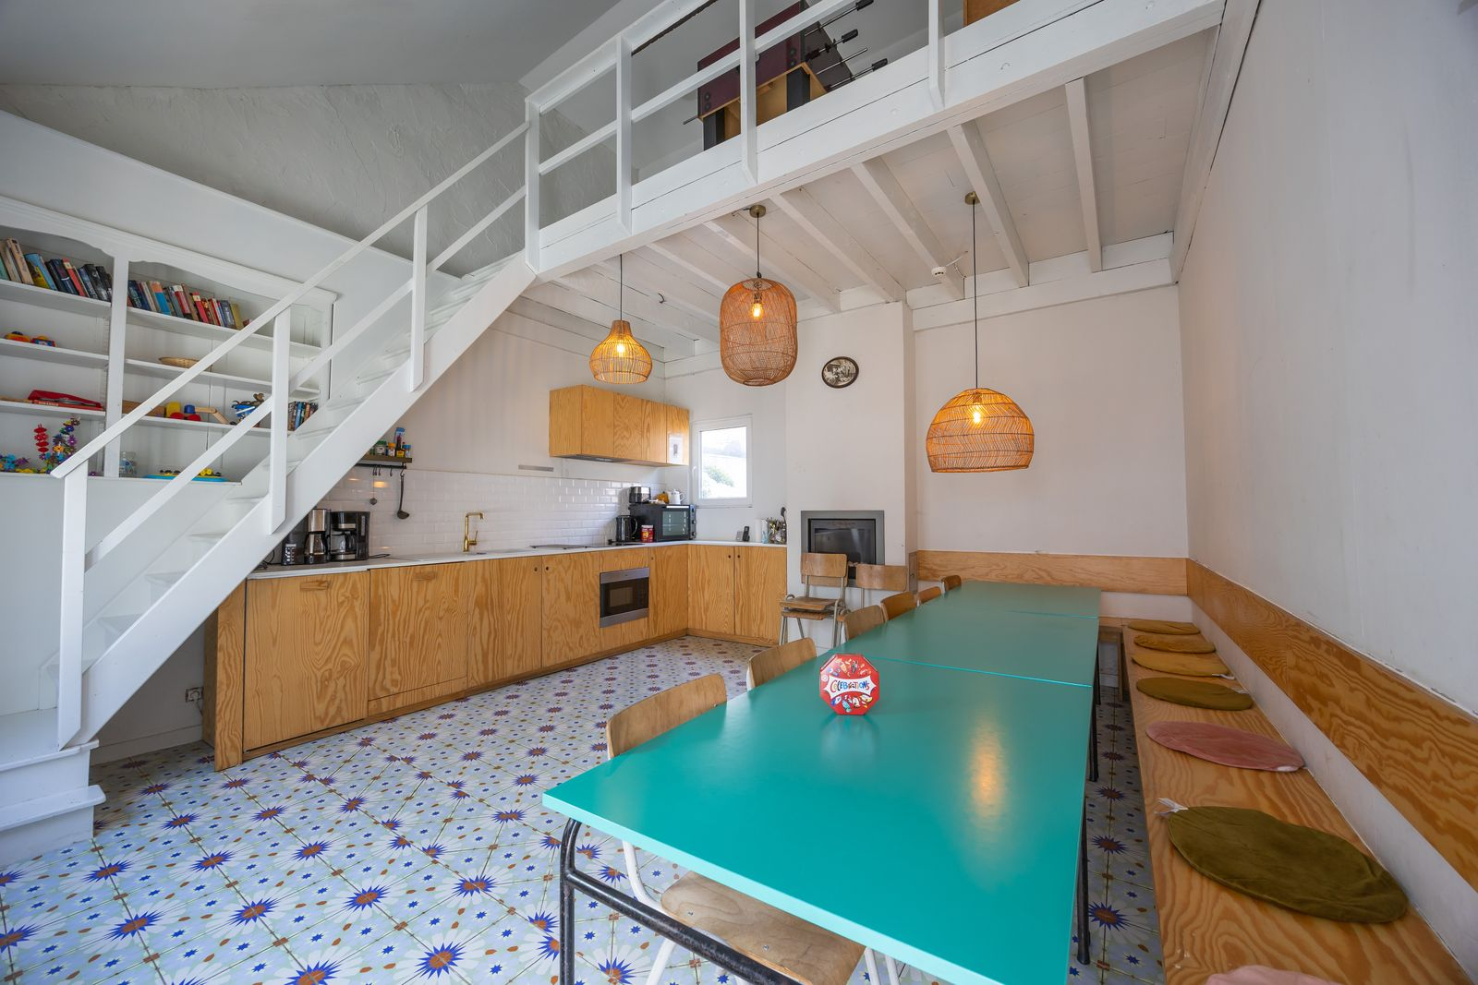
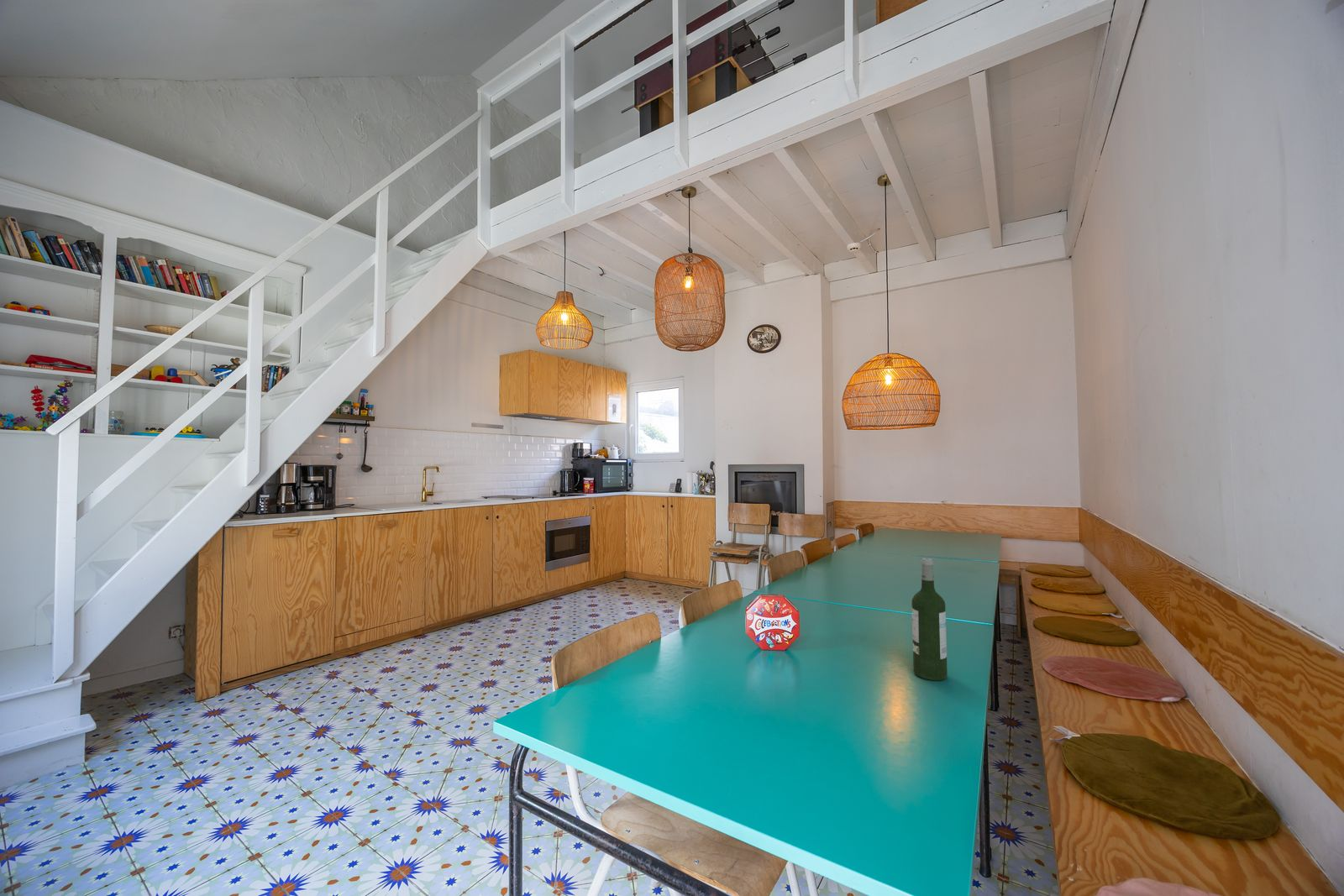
+ wine bottle [911,558,948,682]
